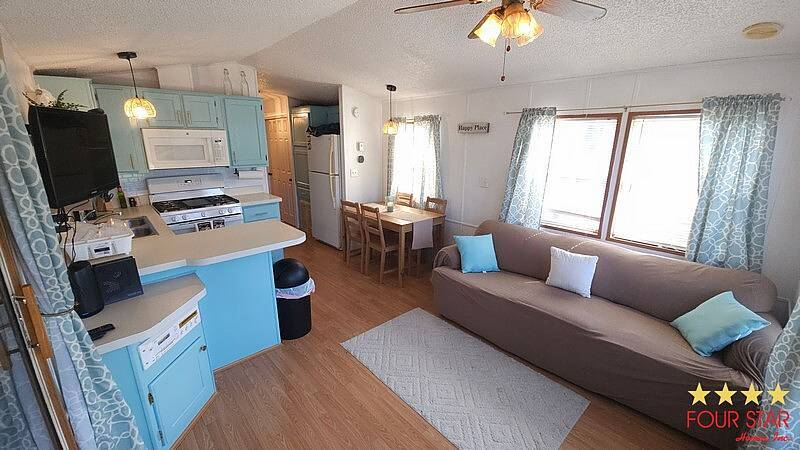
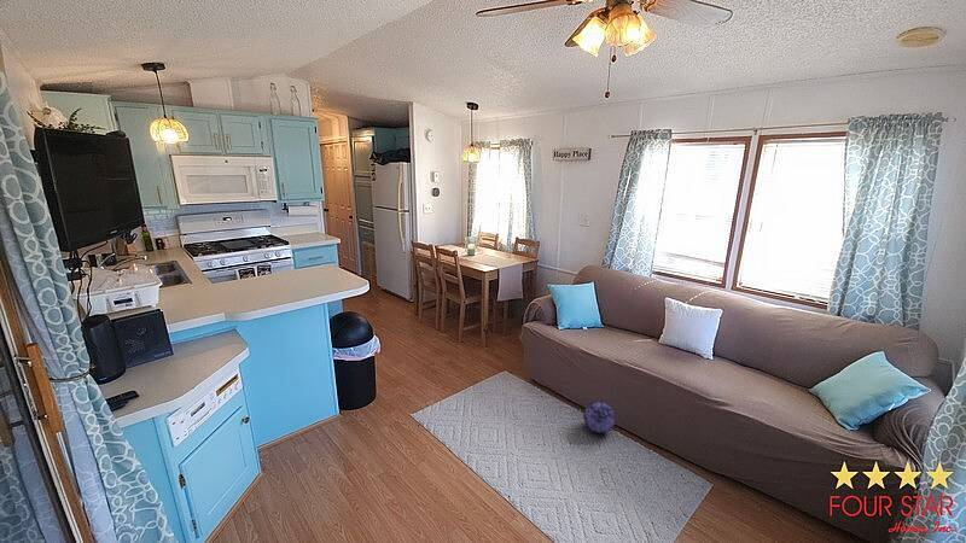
+ decorative ball [582,399,616,434]
